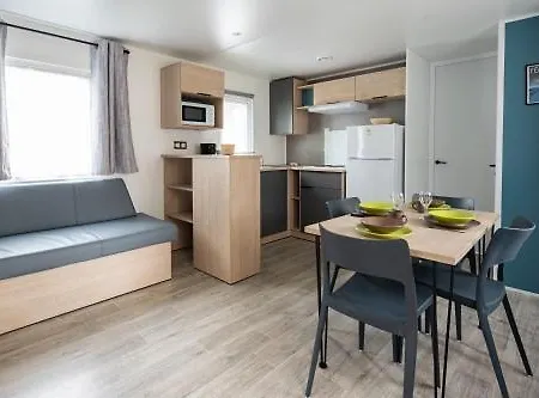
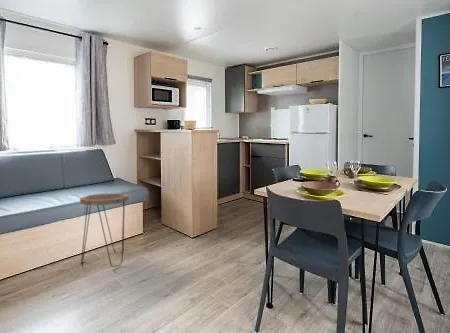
+ side table [79,192,130,268]
